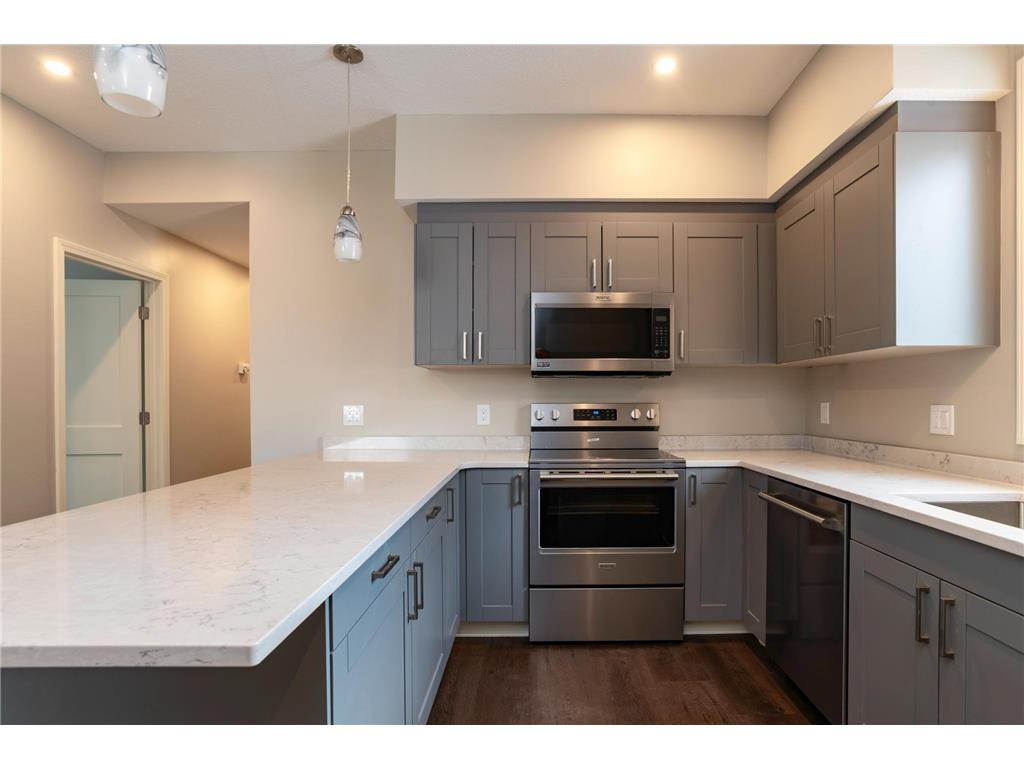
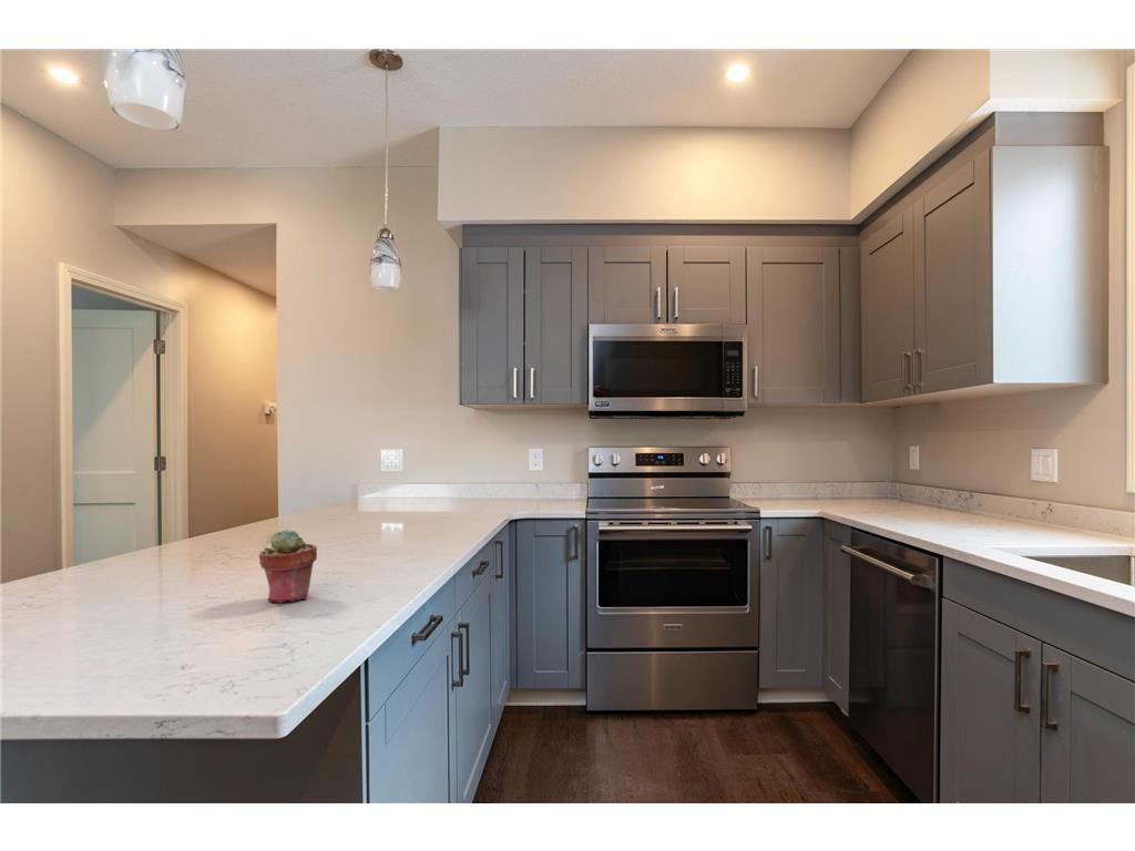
+ potted succulent [258,527,318,604]
